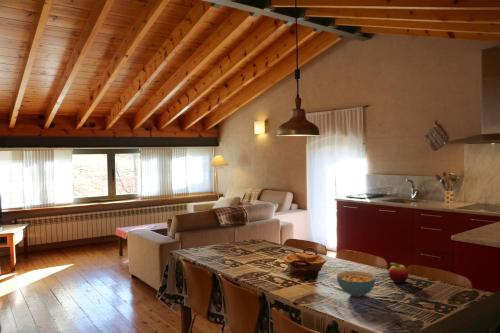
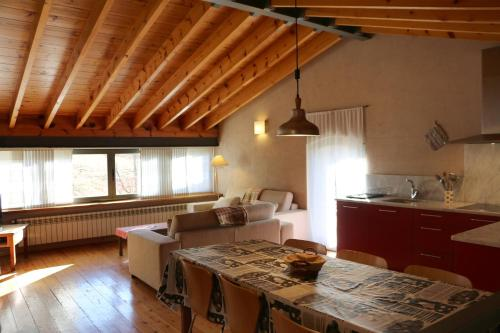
- cereal bowl [336,270,377,298]
- fruit [388,262,409,284]
